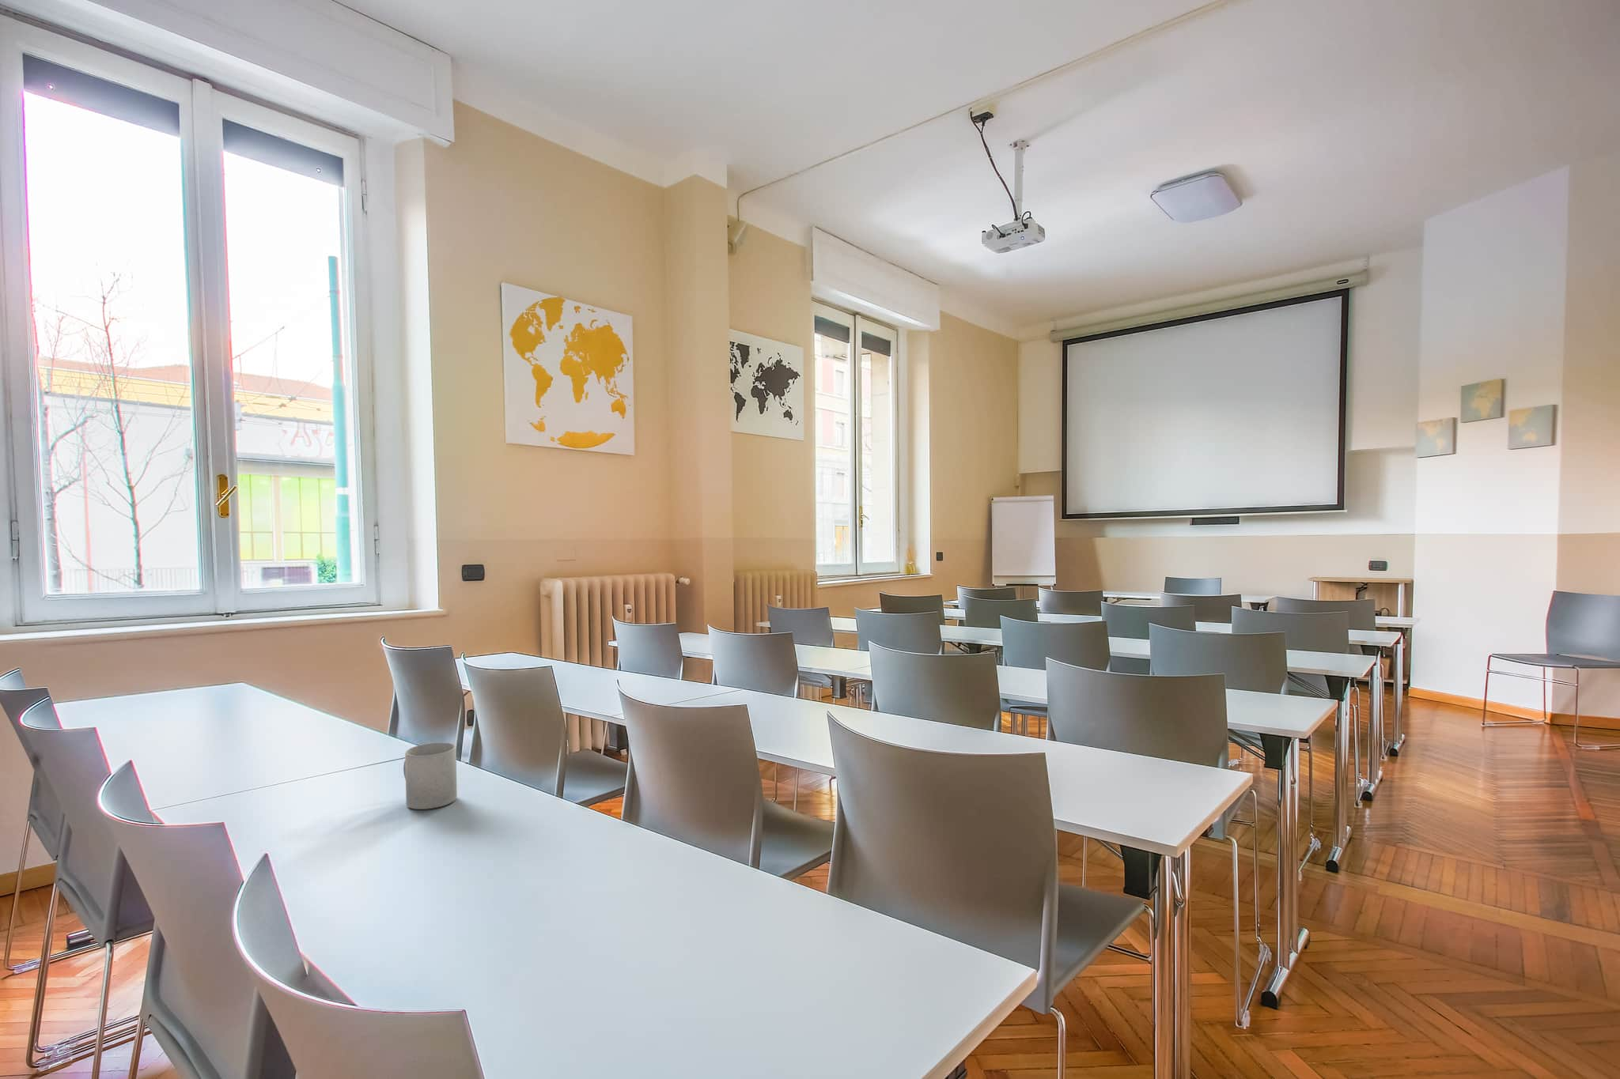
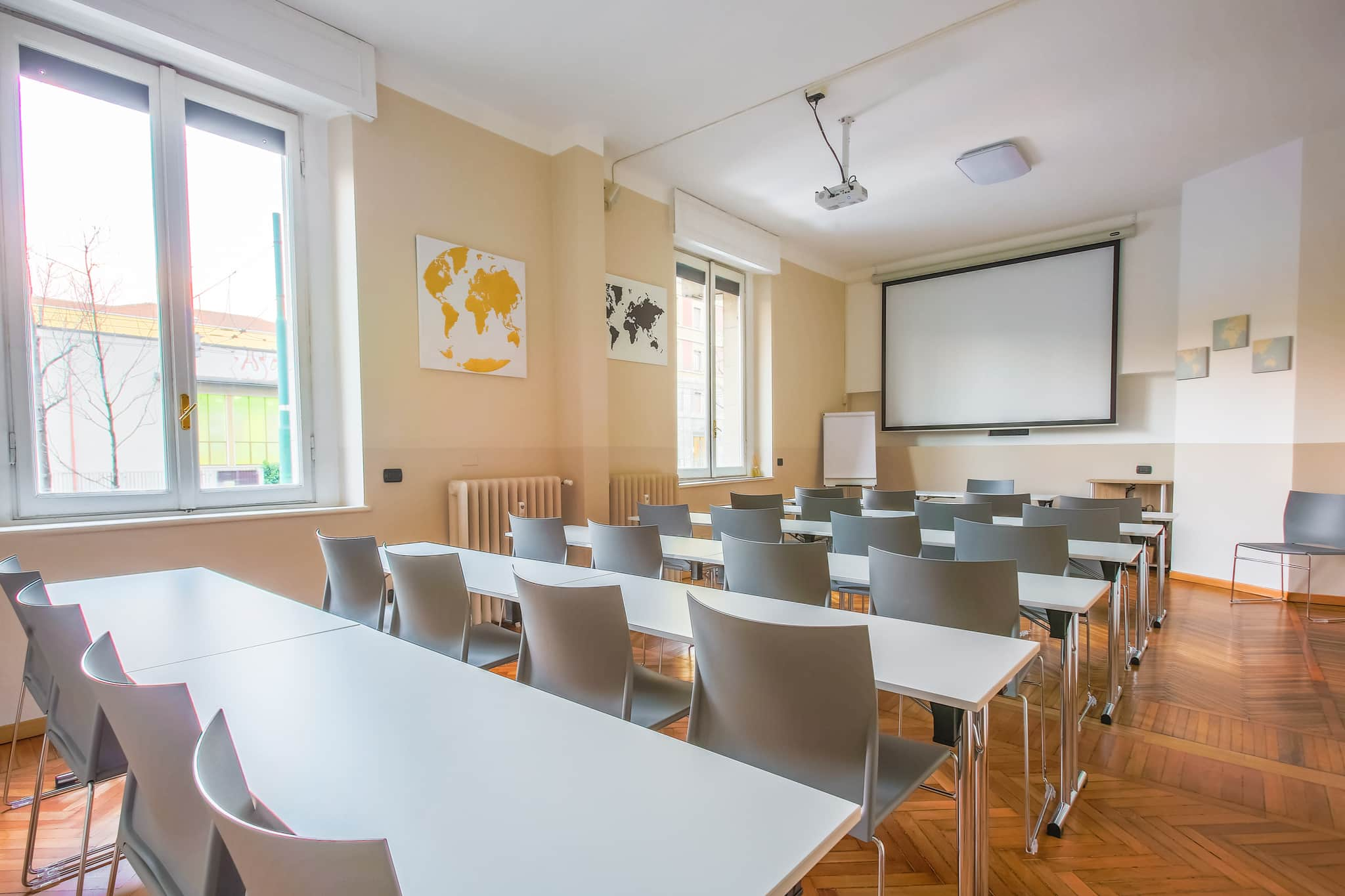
- mug [402,742,458,810]
